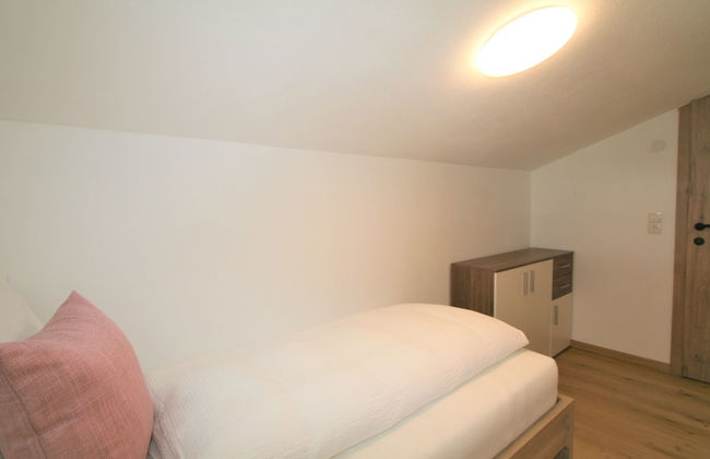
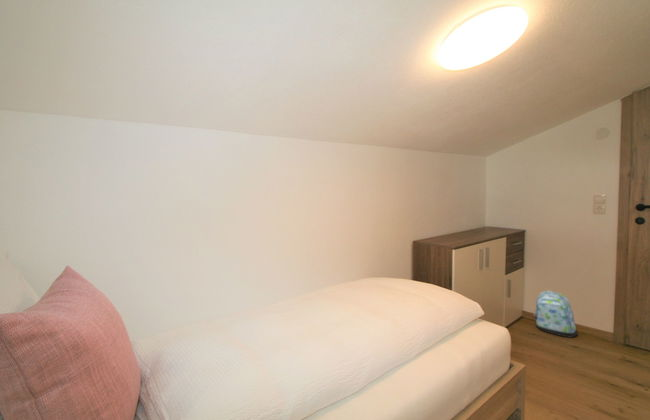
+ backpack [533,290,578,339]
